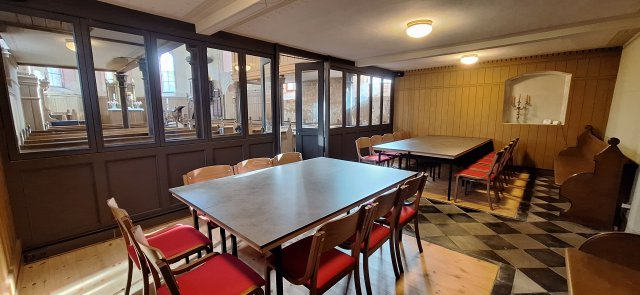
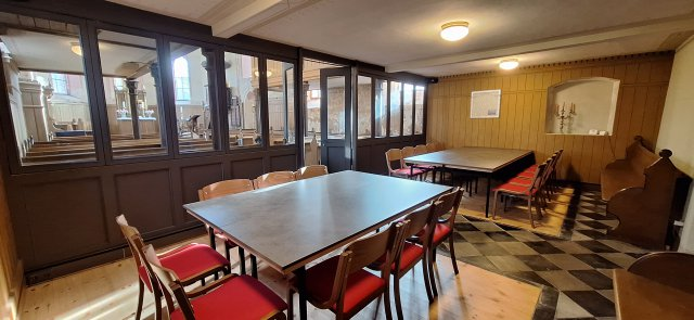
+ wall art [468,88,502,119]
